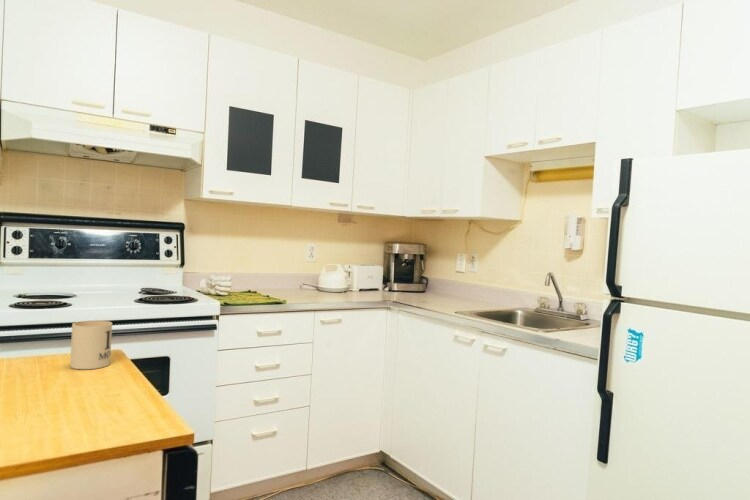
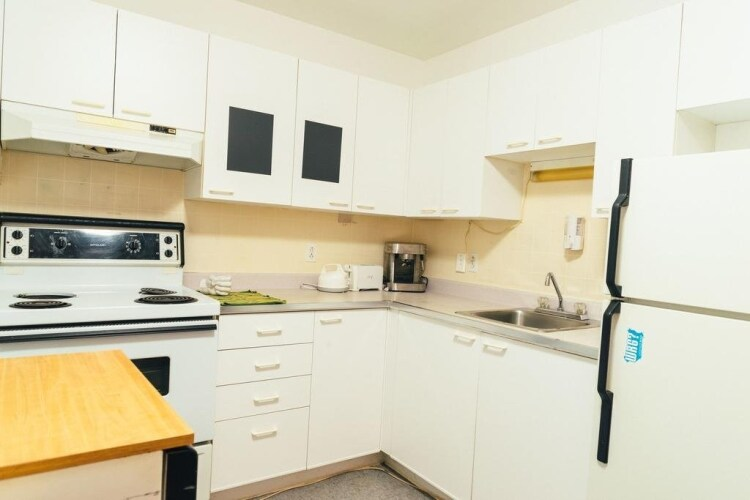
- mug [69,319,113,370]
